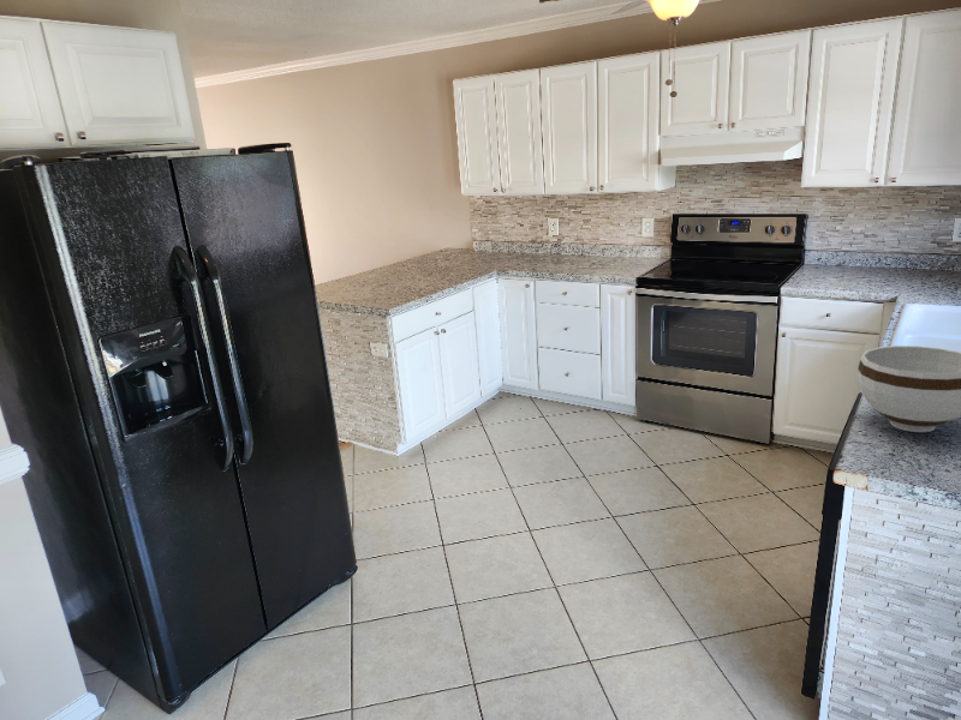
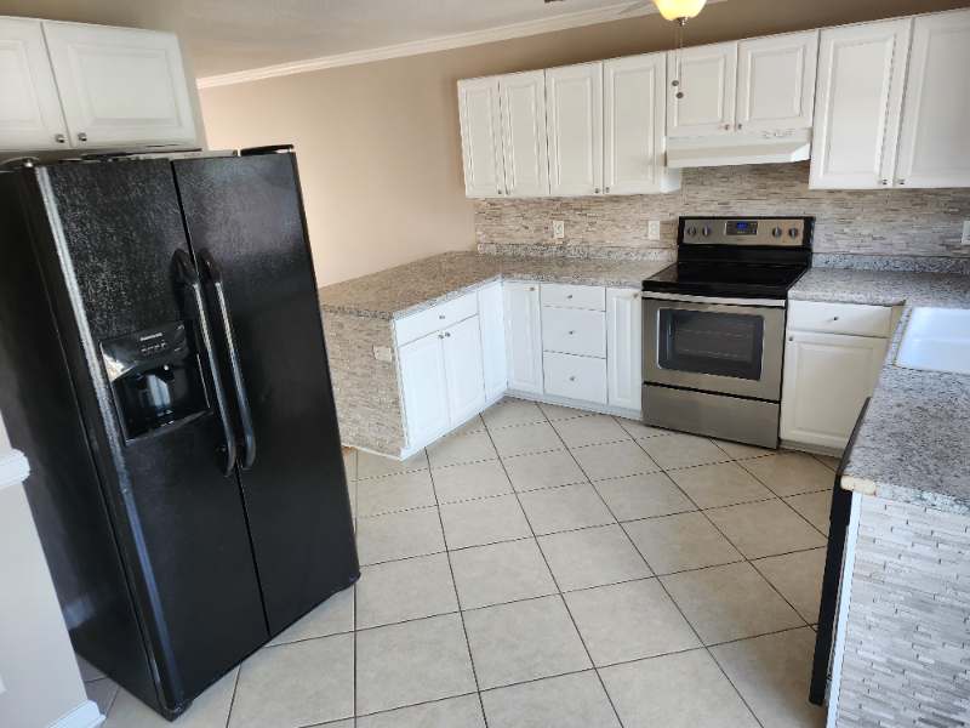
- bowl [856,344,961,433]
